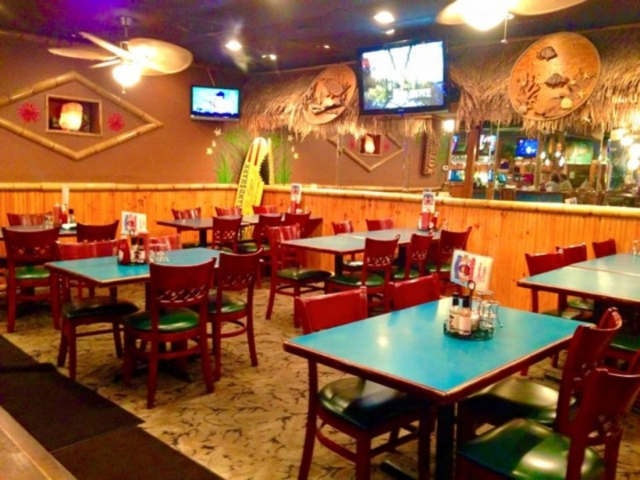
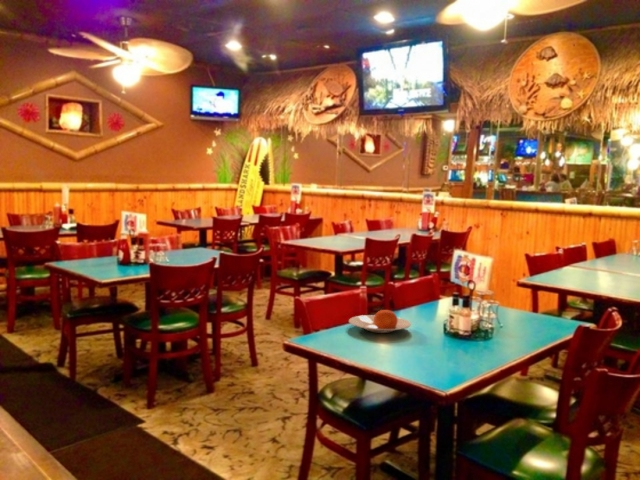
+ plate [348,309,412,334]
